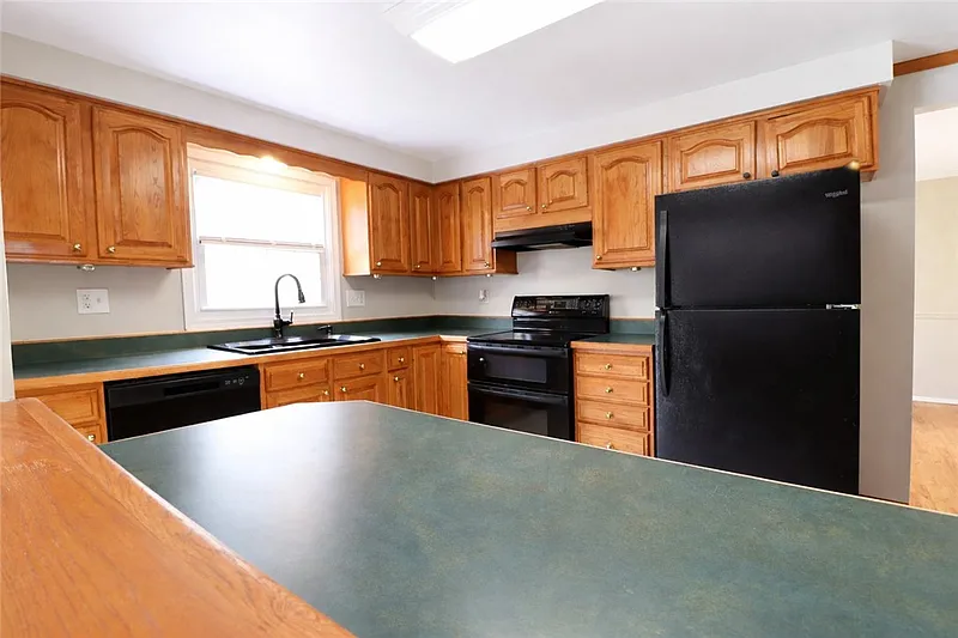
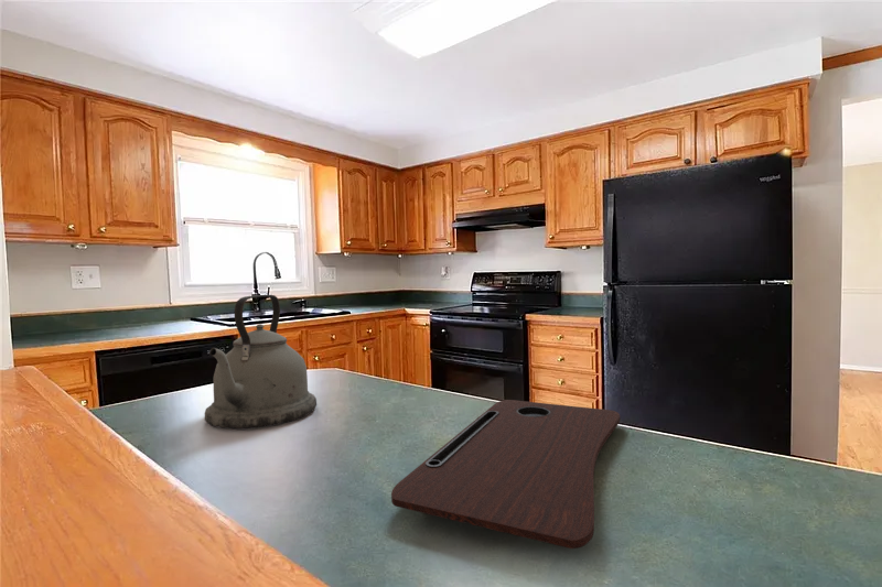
+ cutting board [390,399,621,550]
+ kettle [204,294,318,431]
